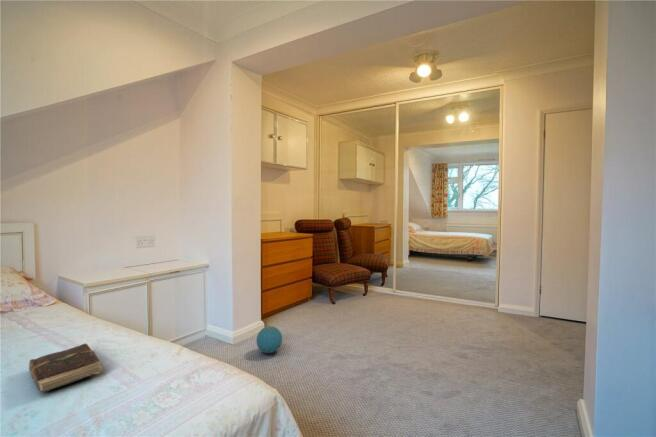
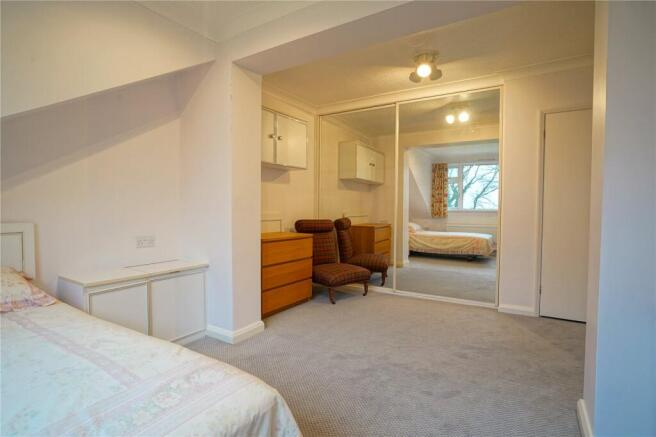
- ball [255,325,283,354]
- book [28,343,103,393]
